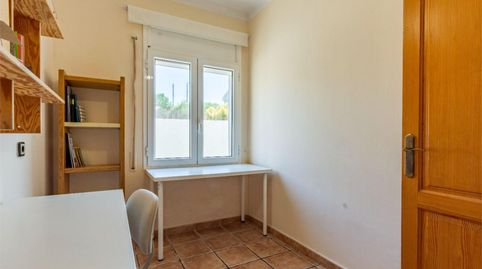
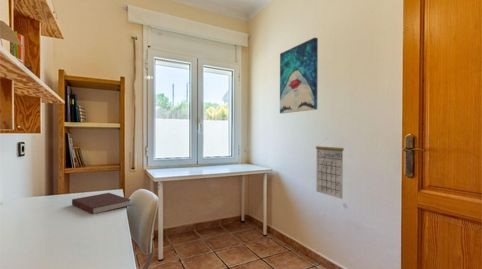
+ calendar [315,138,345,200]
+ wall art [279,36,319,114]
+ notebook [71,192,132,215]
